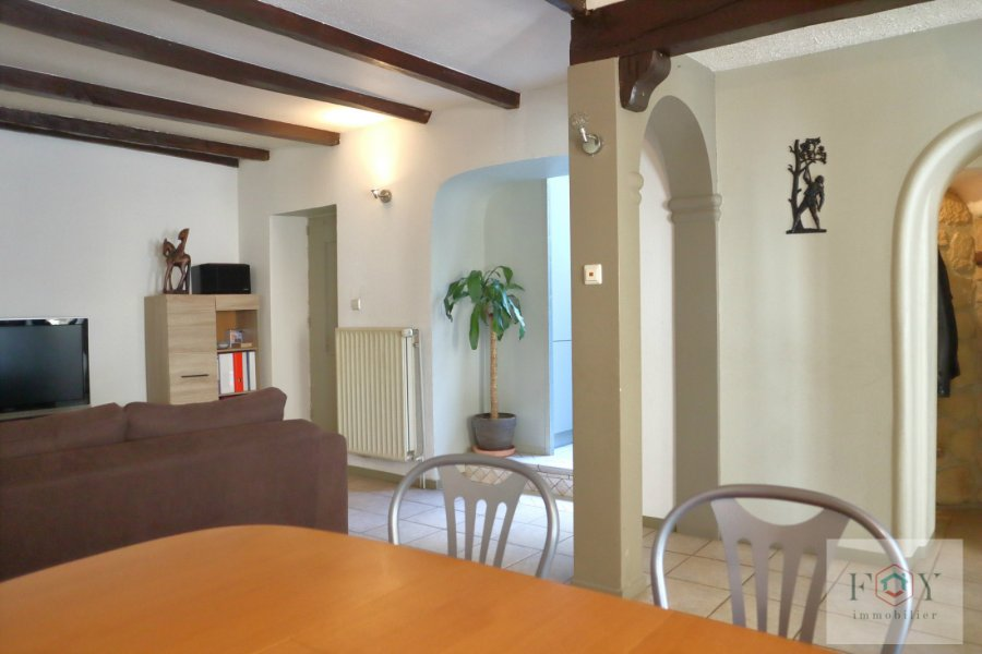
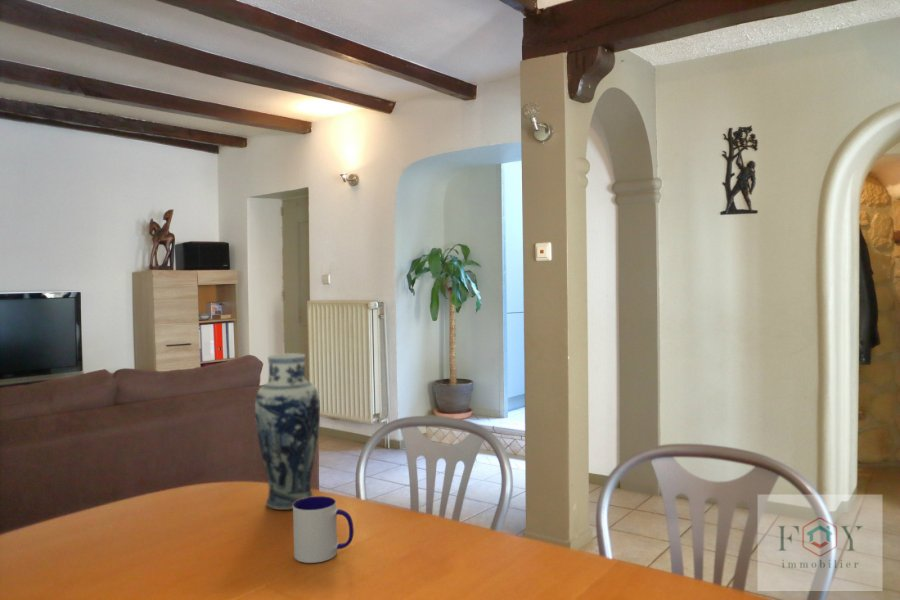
+ vase [254,352,321,511]
+ mug [292,495,355,564]
